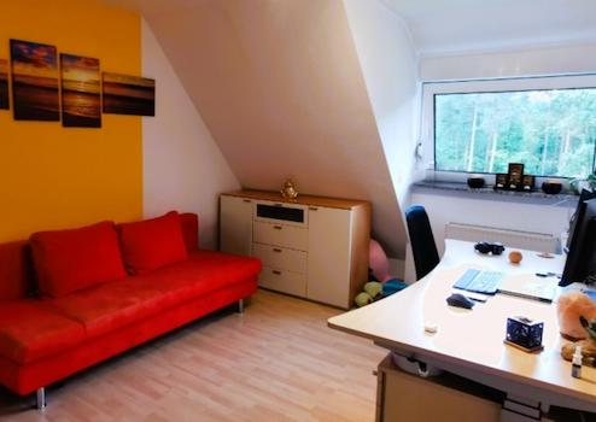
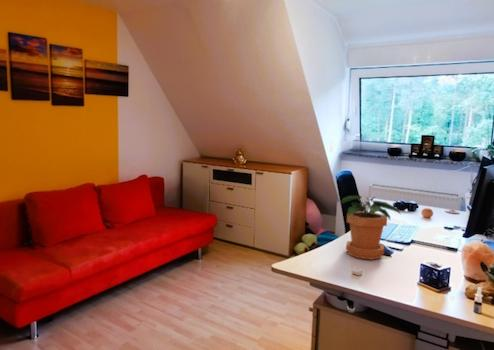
+ potted plant [340,194,402,261]
